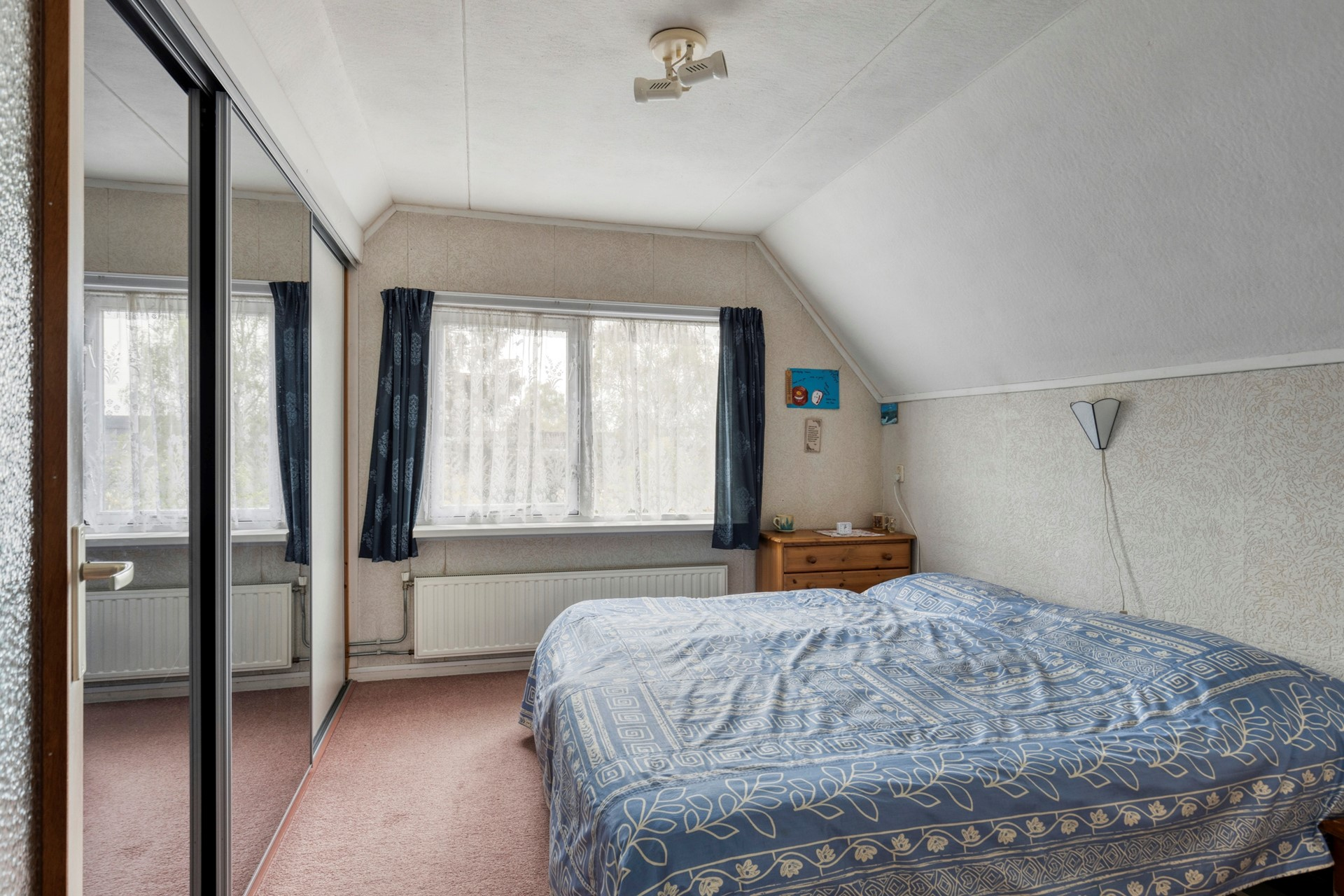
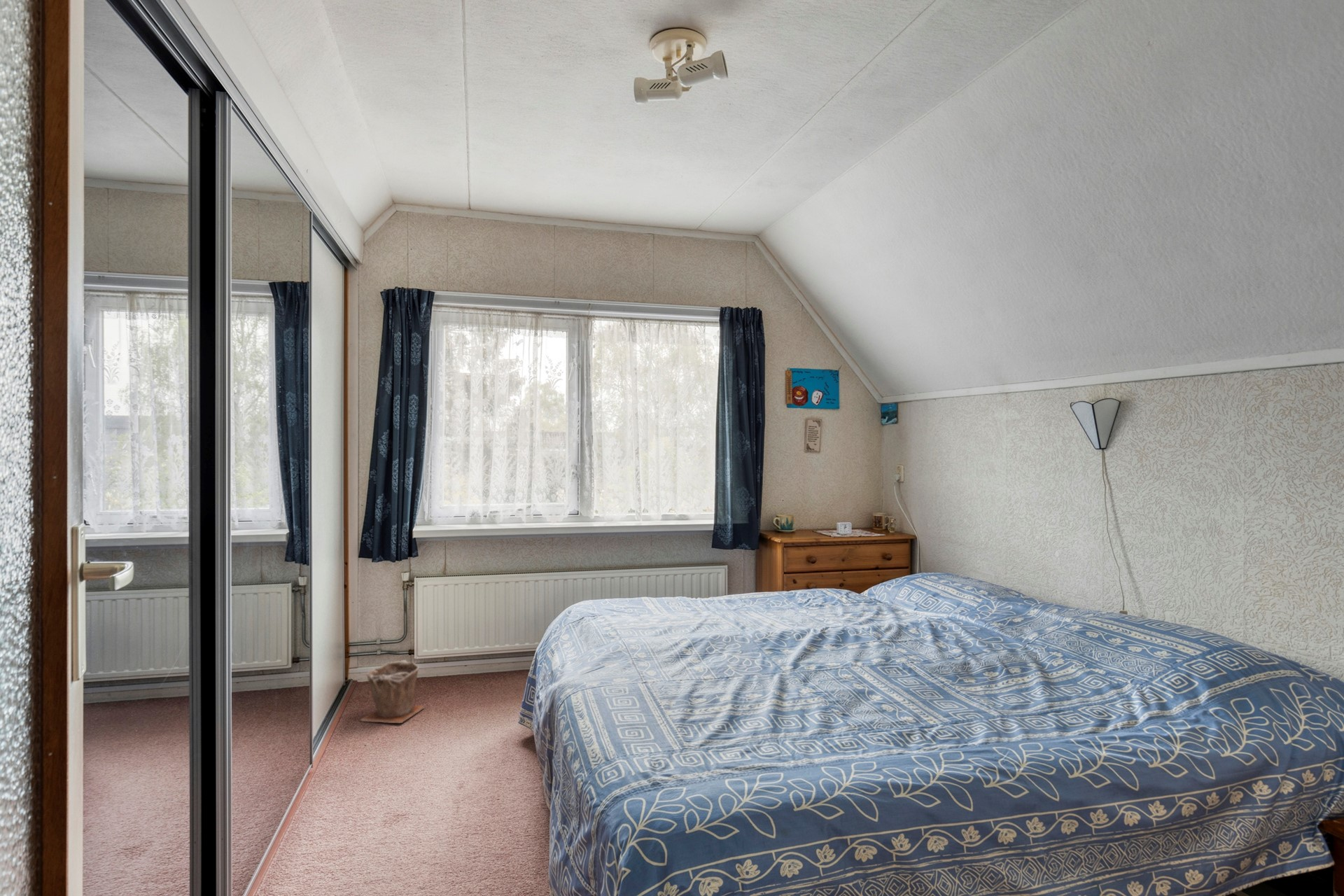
+ plant pot [360,659,426,724]
